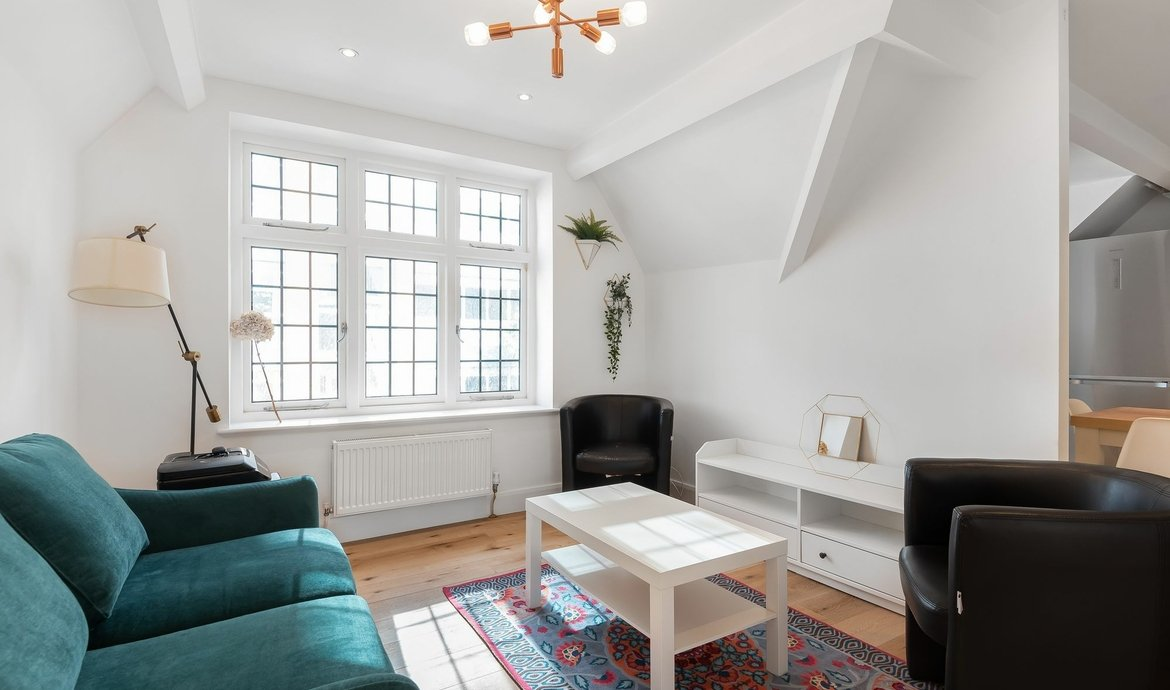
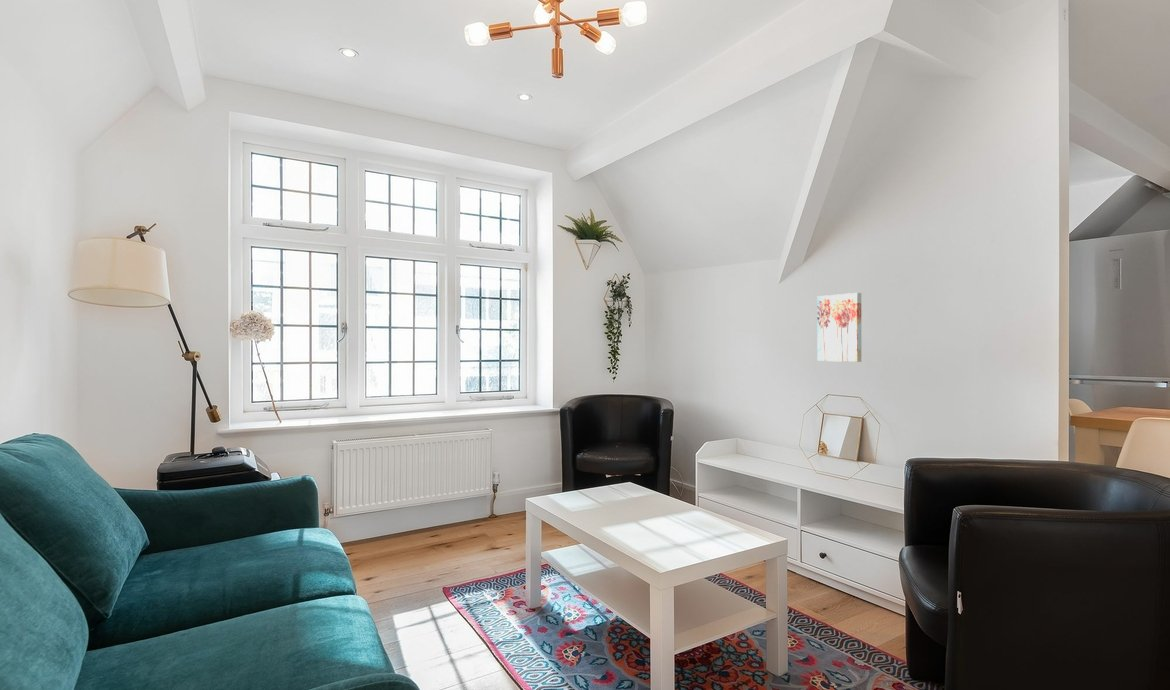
+ wall art [816,292,862,363]
